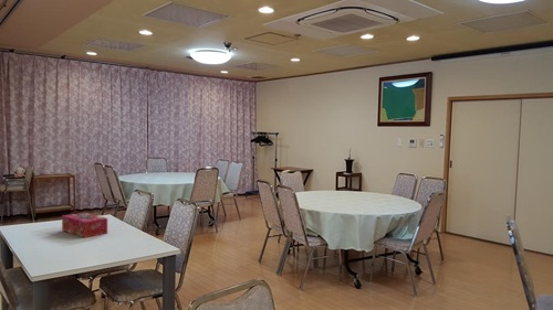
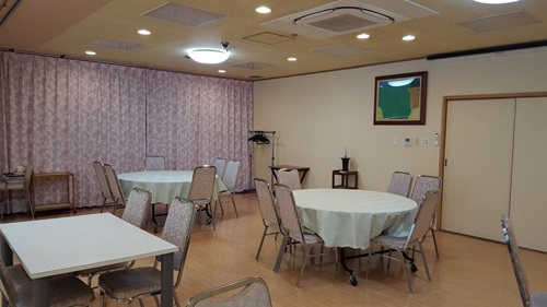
- tissue box [61,212,108,238]
